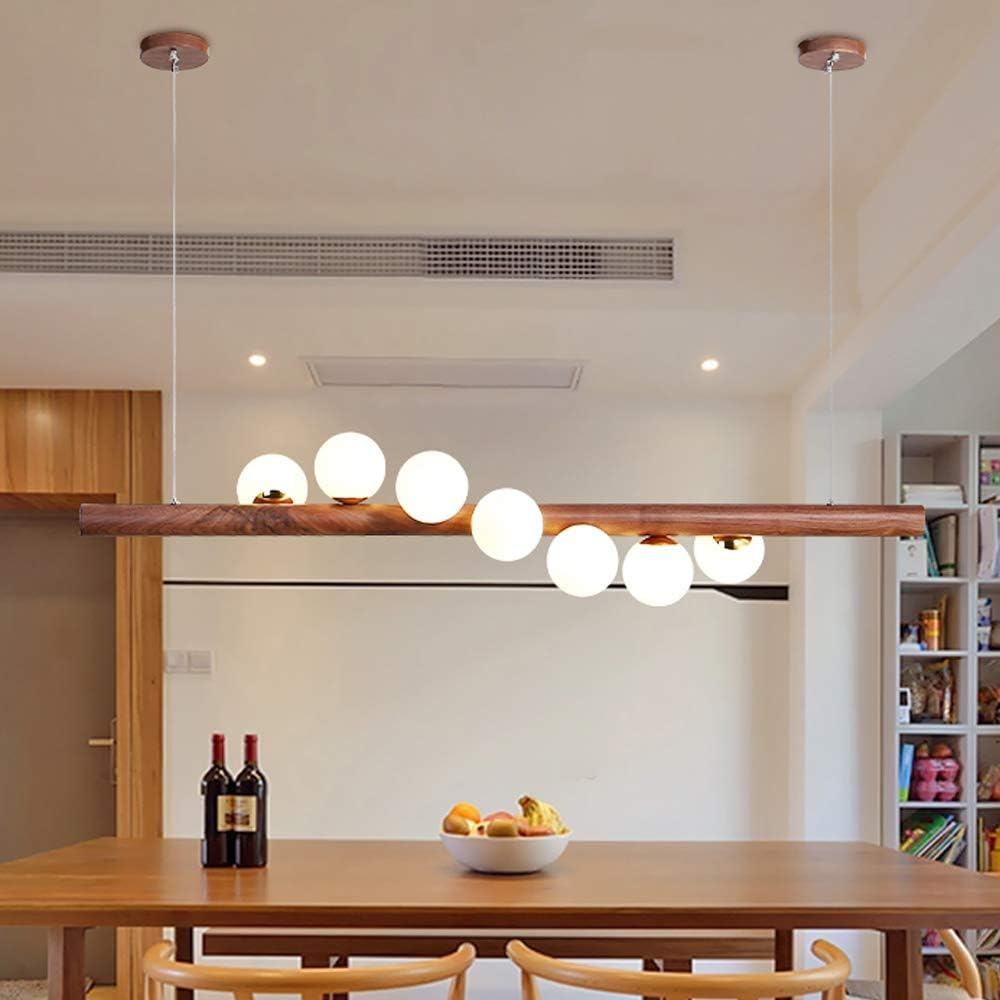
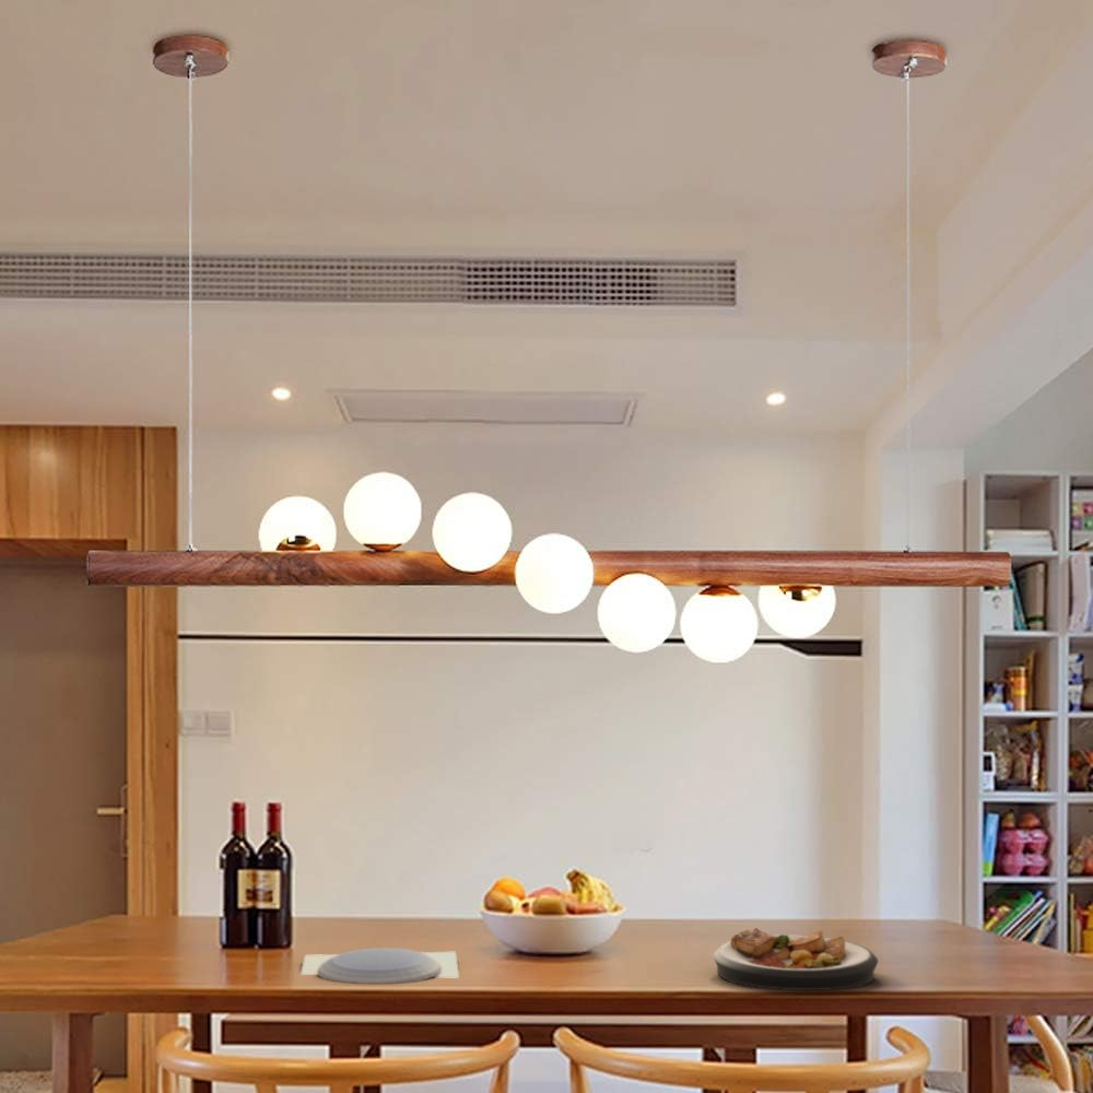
+ plate [713,927,879,991]
+ plate [299,947,460,985]
